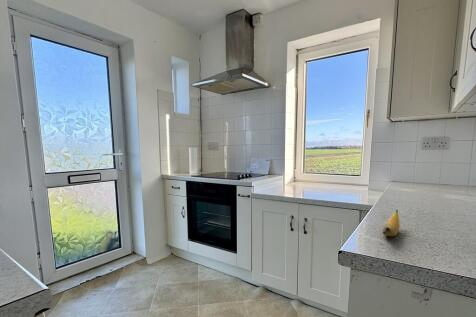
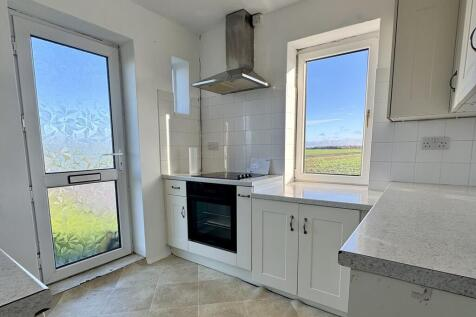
- banana [382,209,401,237]
